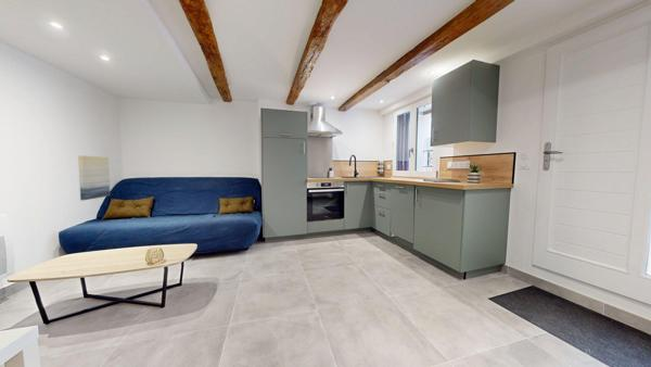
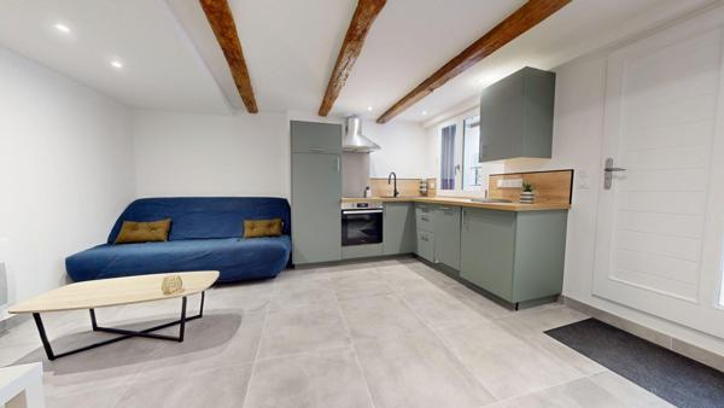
- wall art [77,154,112,201]
